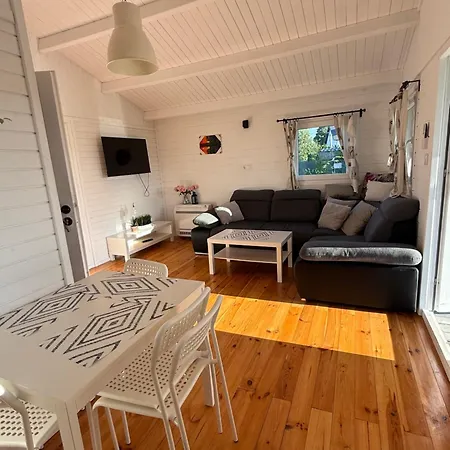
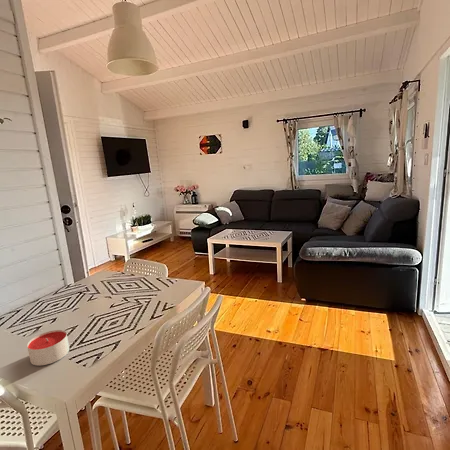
+ candle [26,329,70,367]
